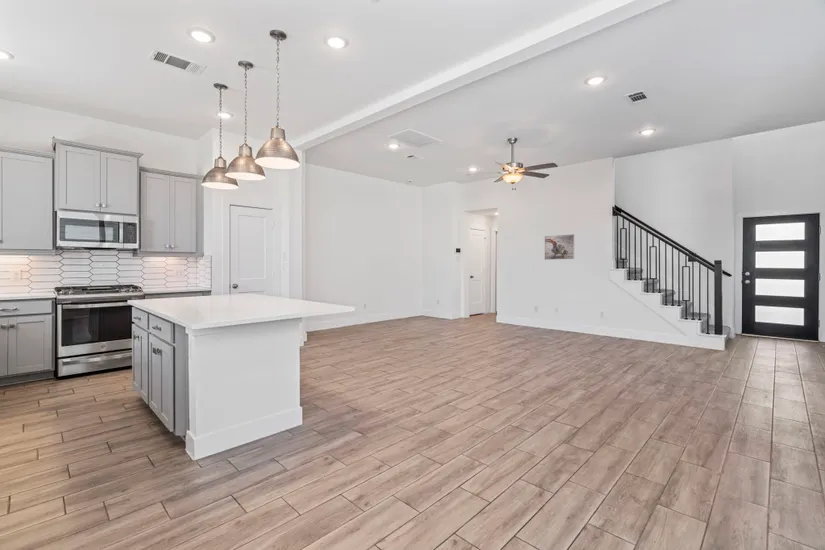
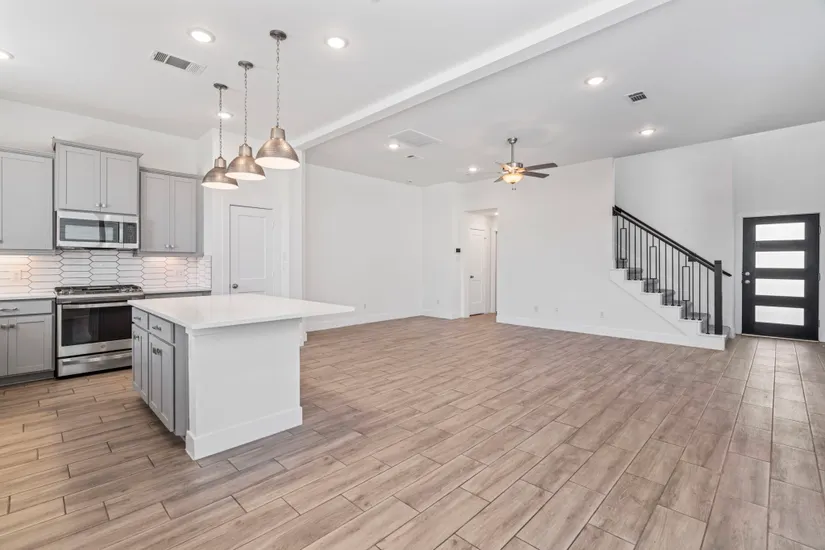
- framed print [543,233,575,261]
